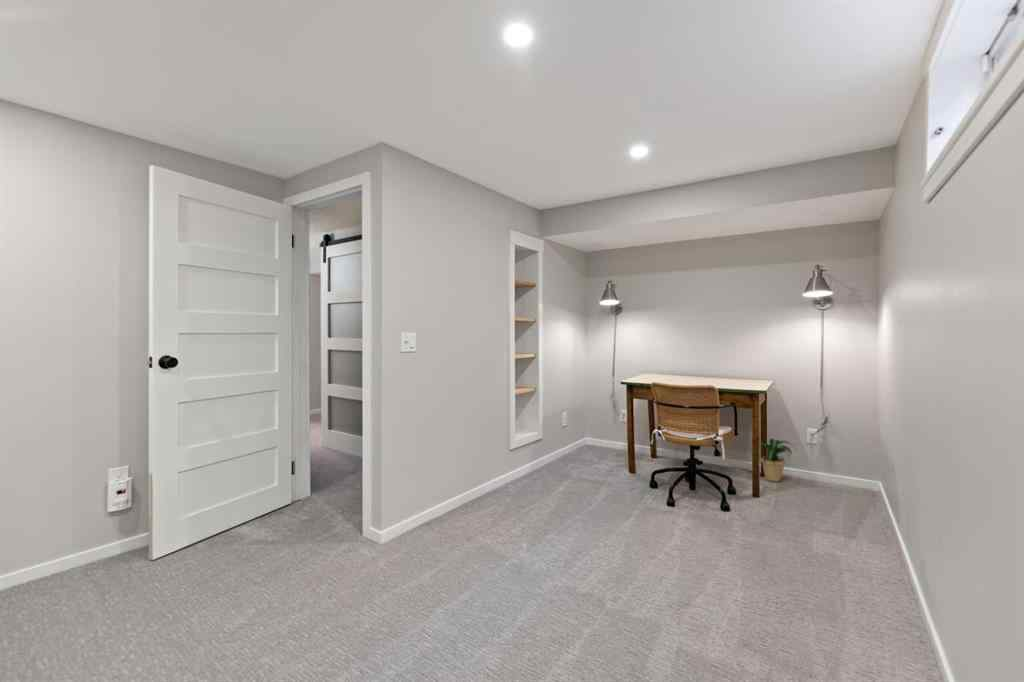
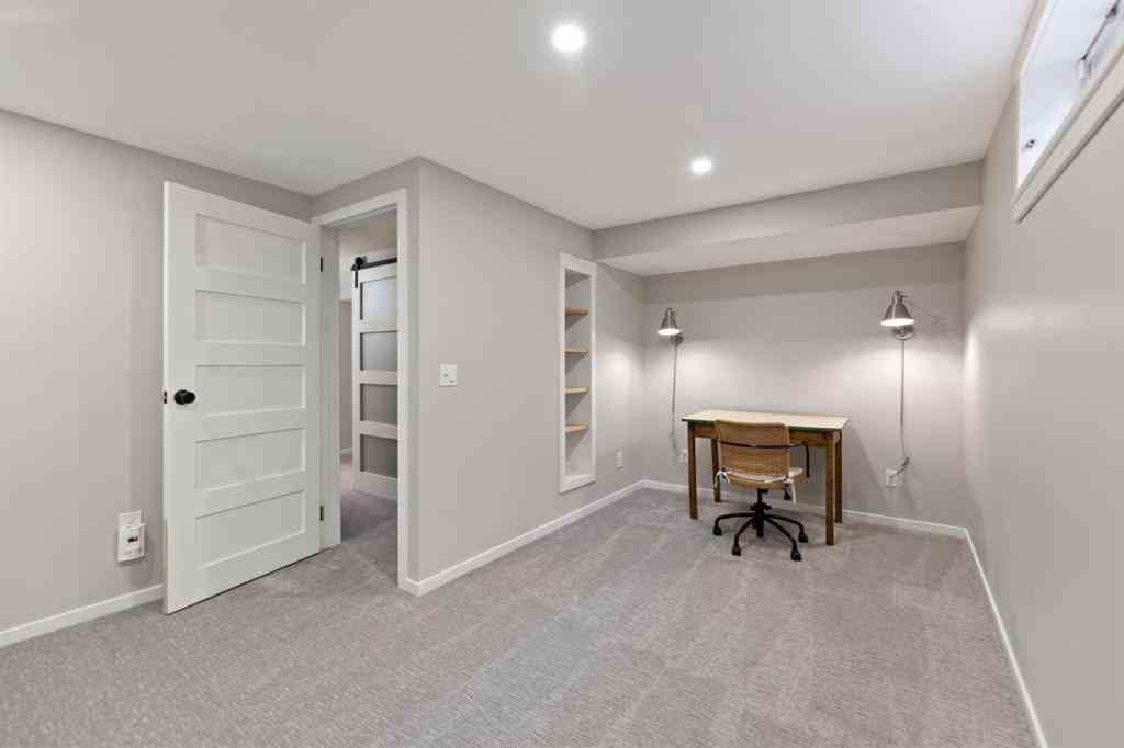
- potted plant [750,438,798,482]
